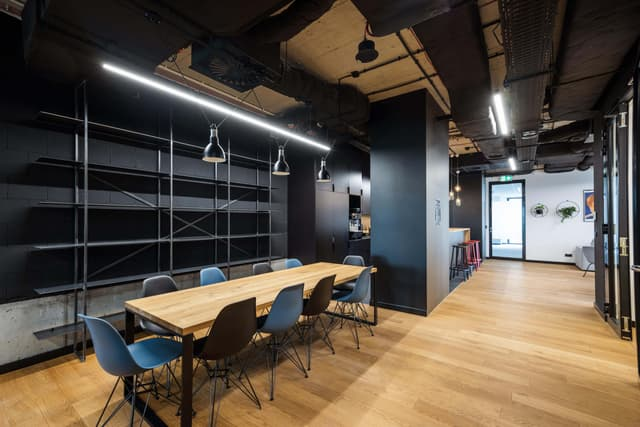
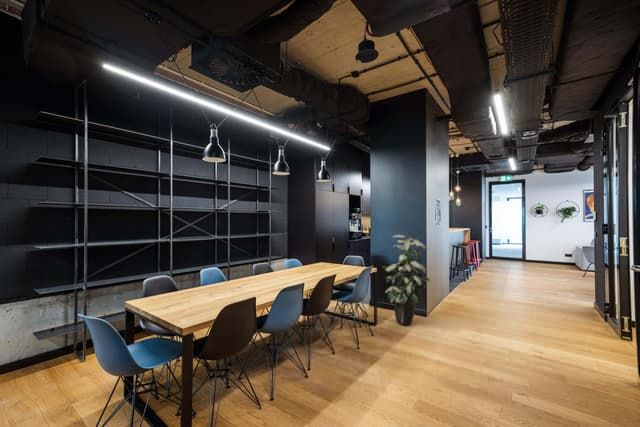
+ indoor plant [382,234,432,325]
